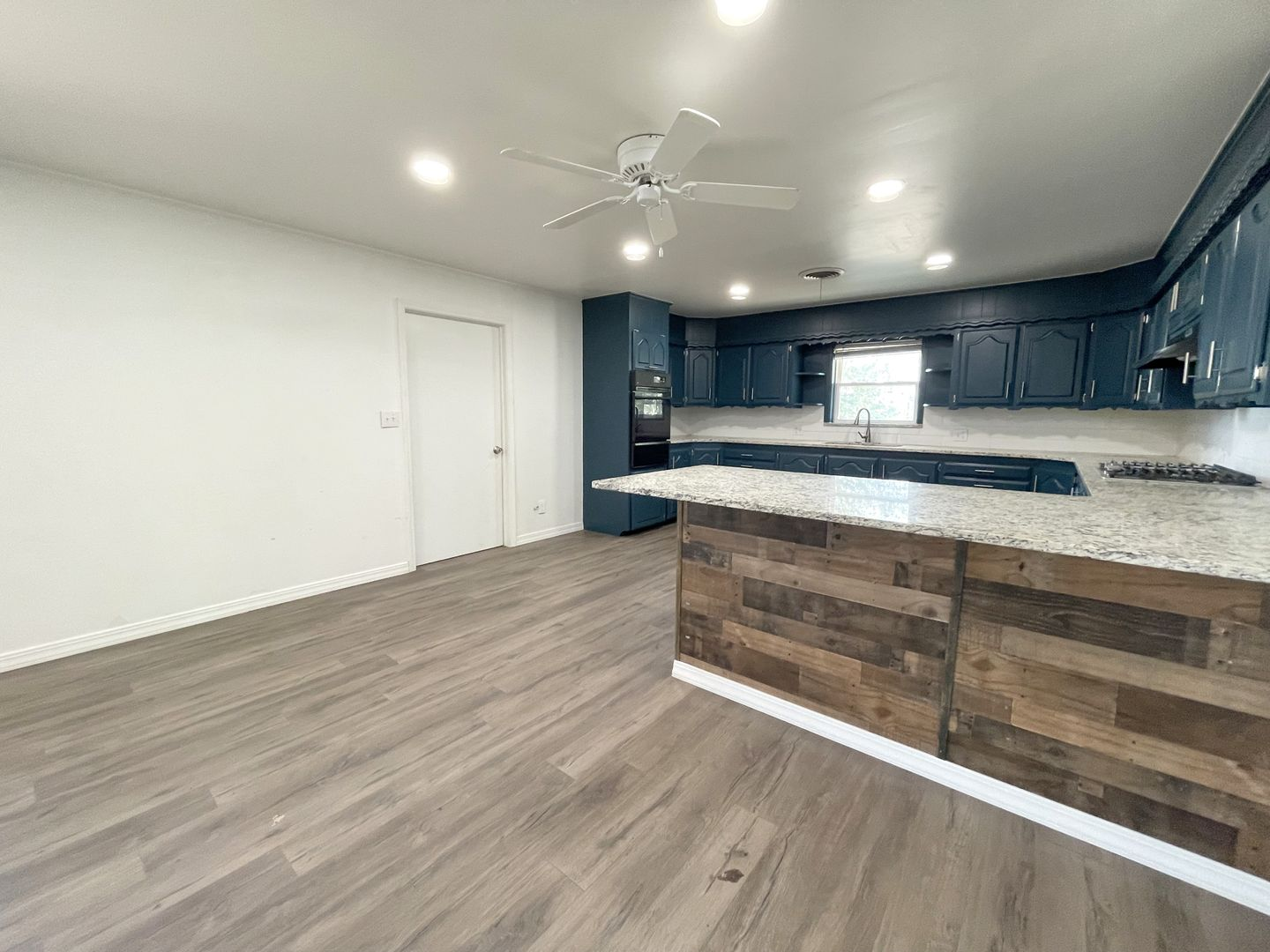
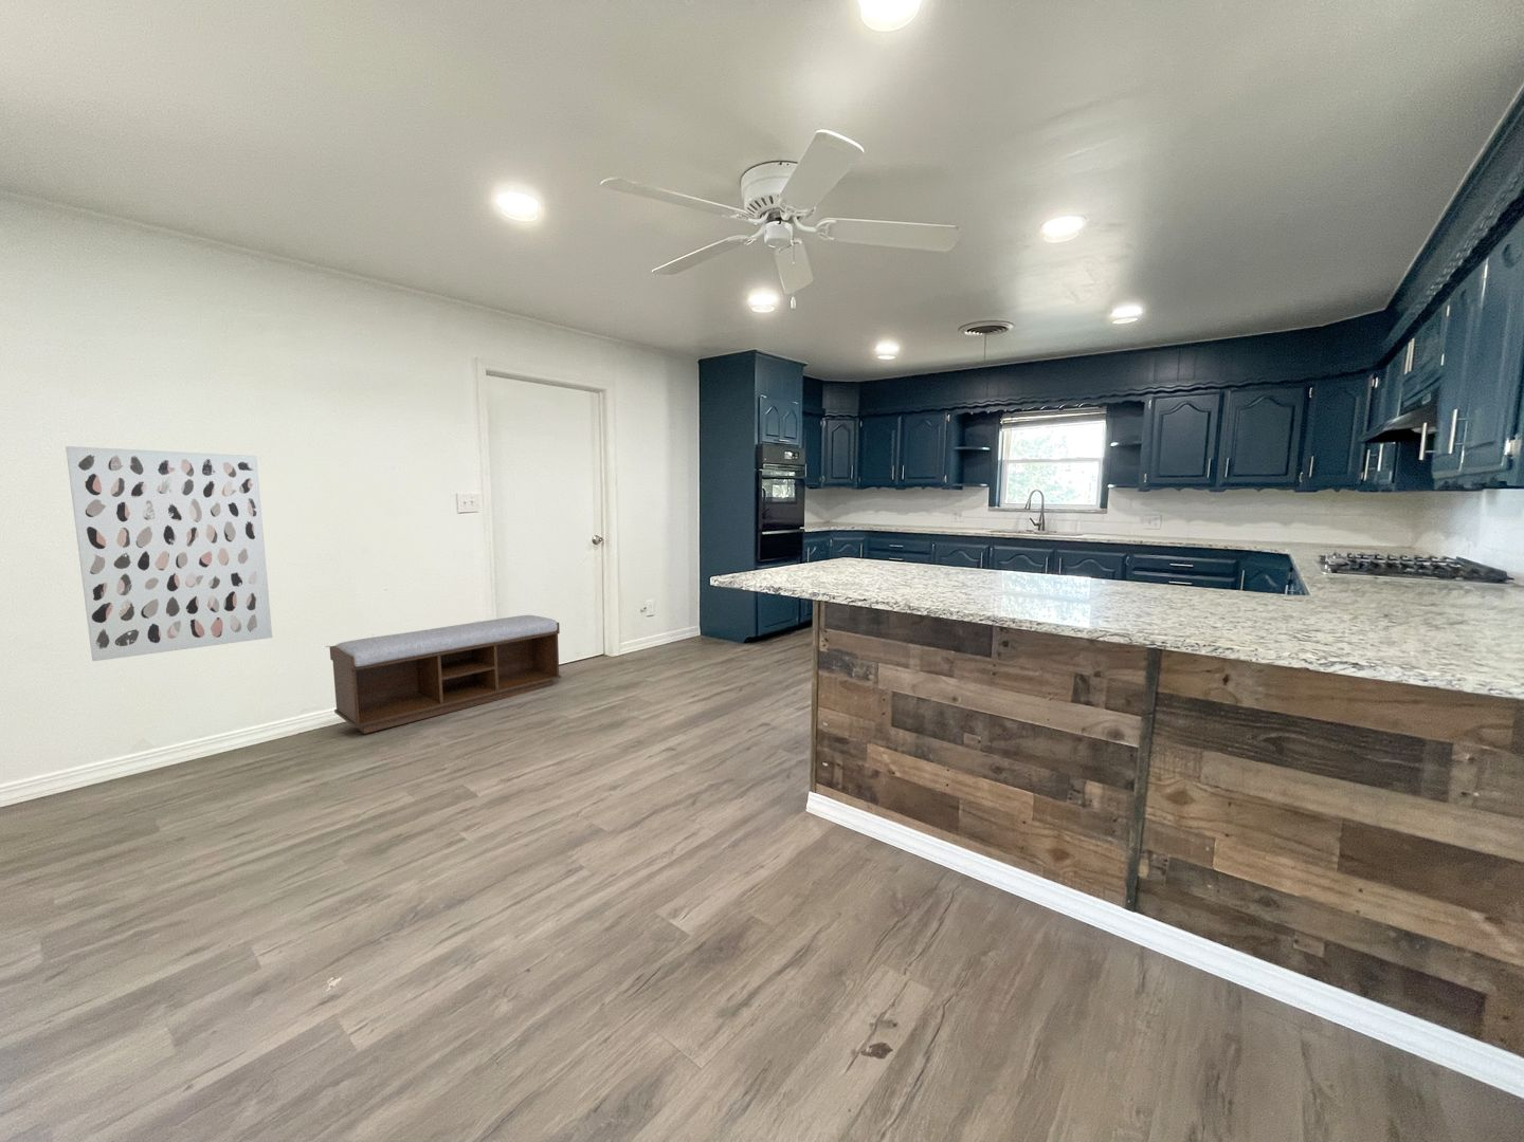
+ bench [329,614,562,735]
+ wall art [65,445,274,662]
